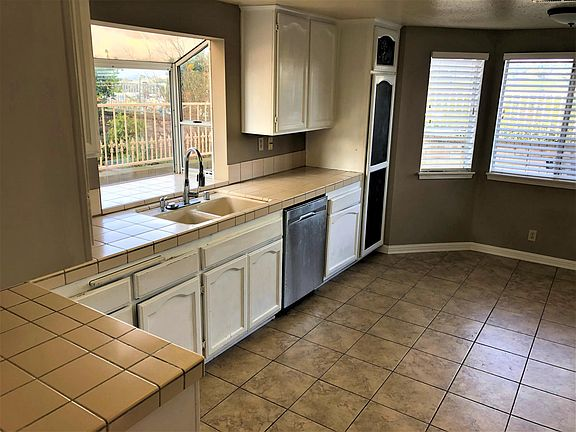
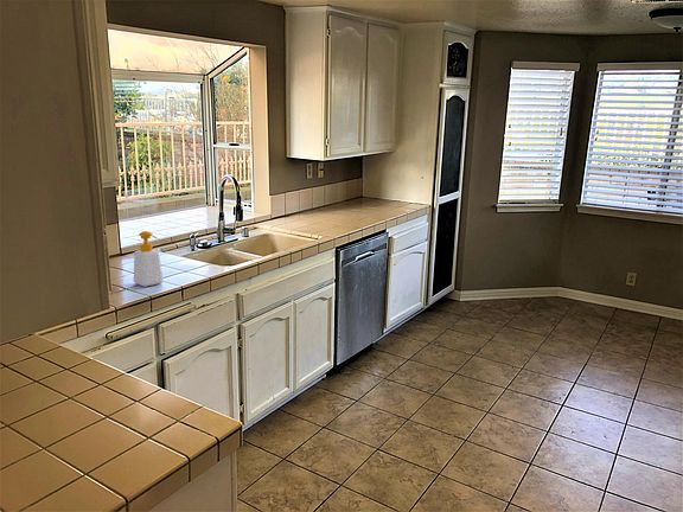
+ soap bottle [133,230,165,288]
